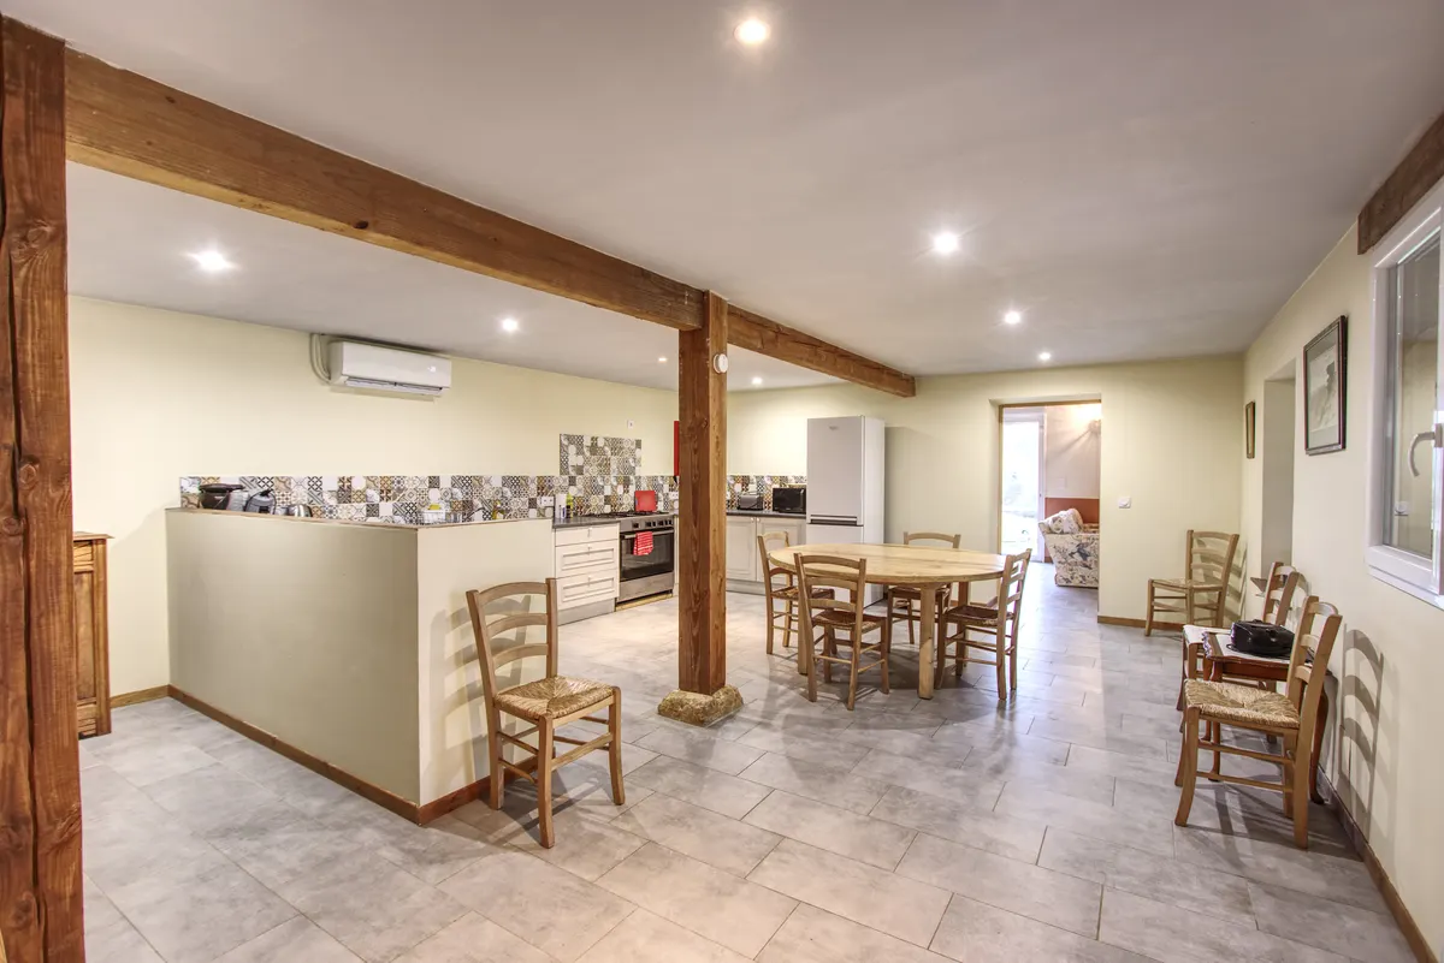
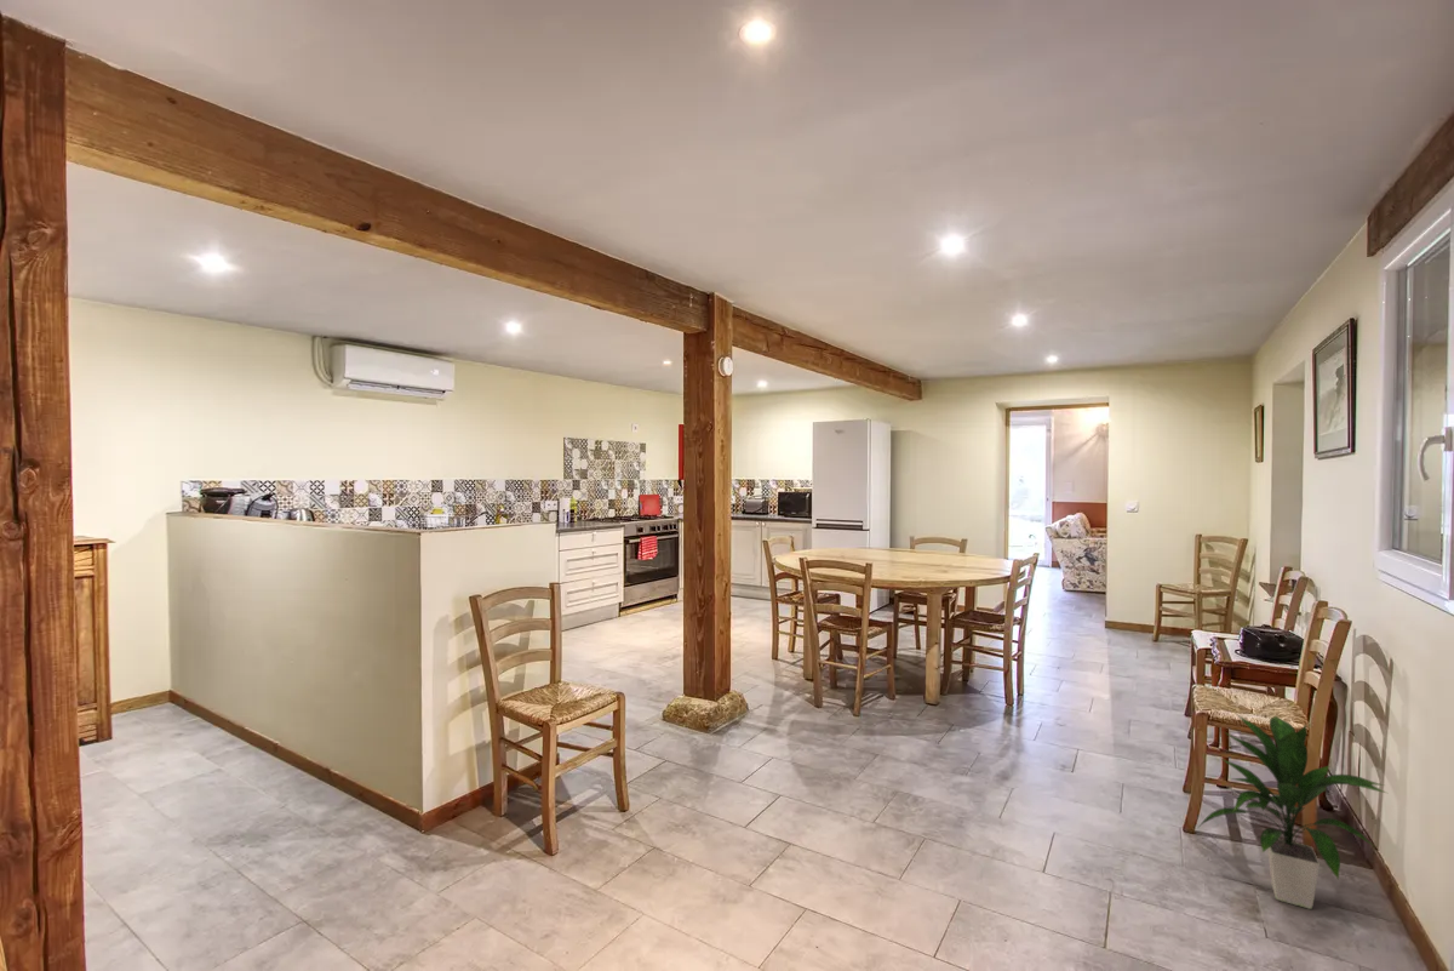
+ indoor plant [1195,713,1387,910]
